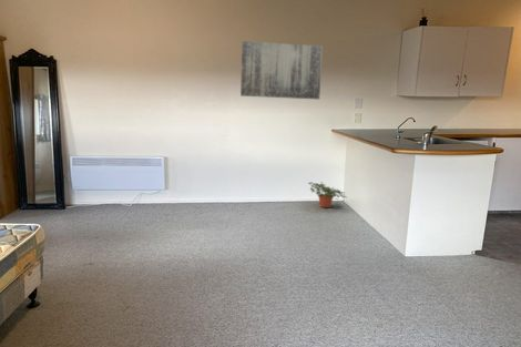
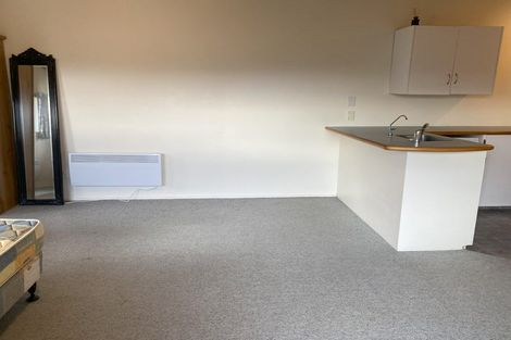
- potted plant [307,181,348,208]
- wall art [239,40,324,100]
